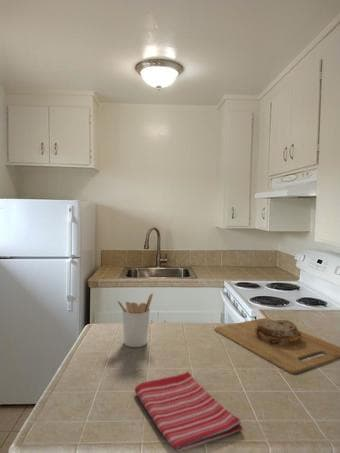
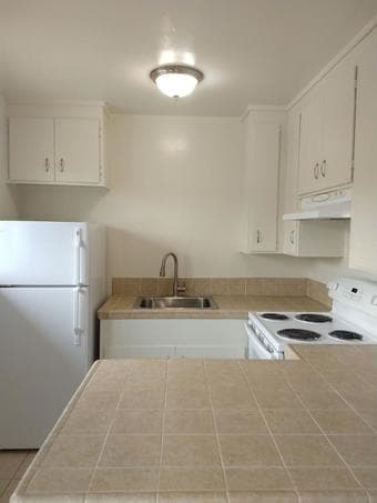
- dish towel [134,371,244,453]
- utensil holder [116,292,154,348]
- cutting board [214,317,340,375]
